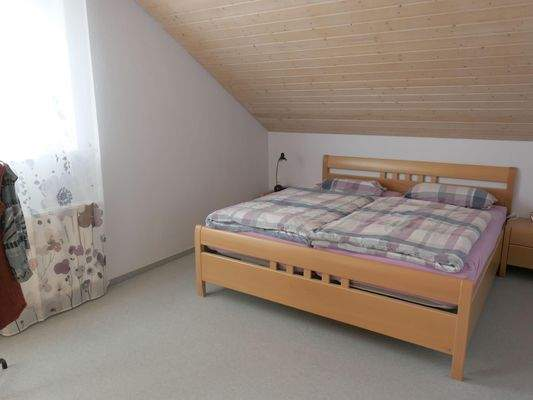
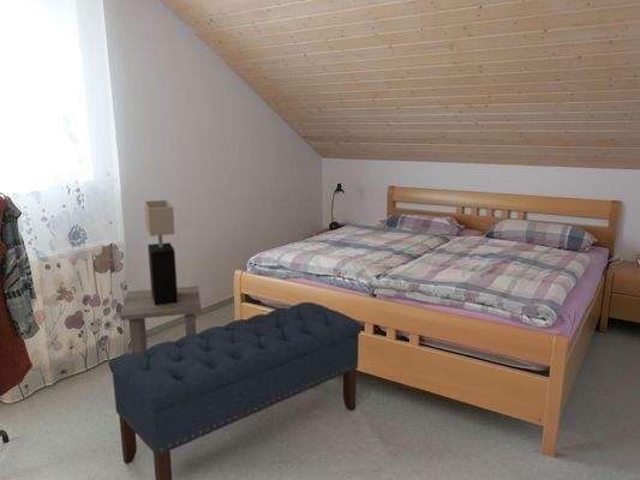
+ side table [119,284,203,353]
+ bench [108,301,363,480]
+ table lamp [143,199,178,306]
